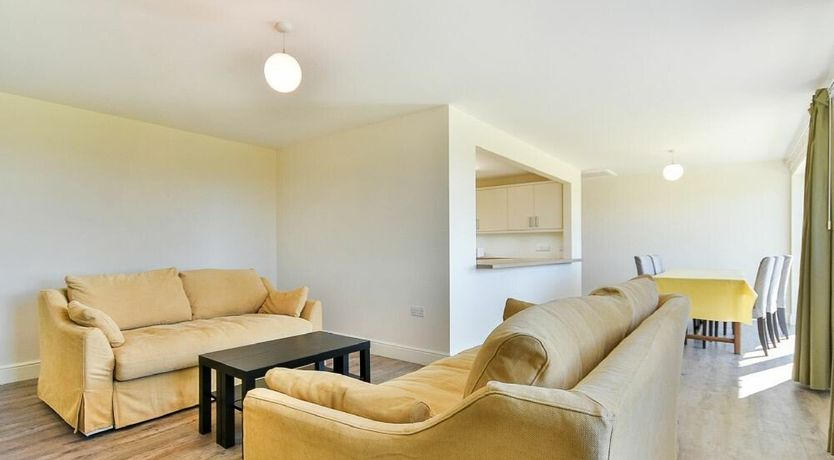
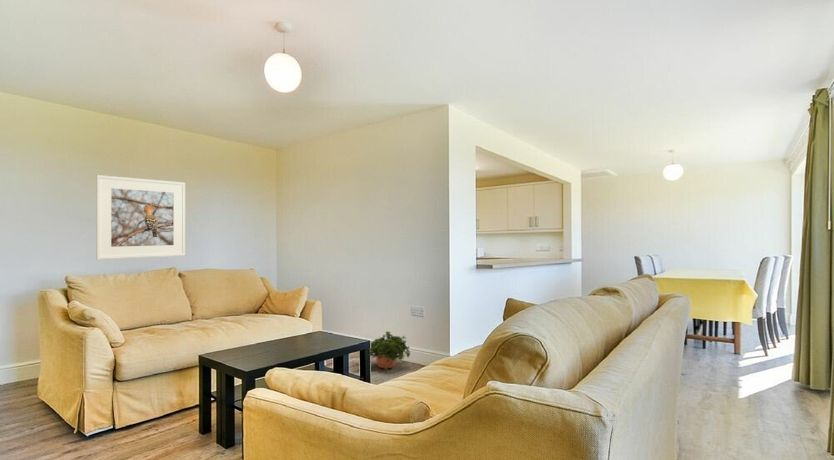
+ potted plant [369,330,412,374]
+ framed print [95,174,186,260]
